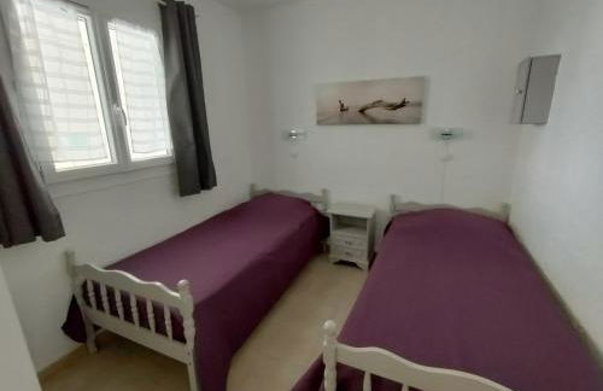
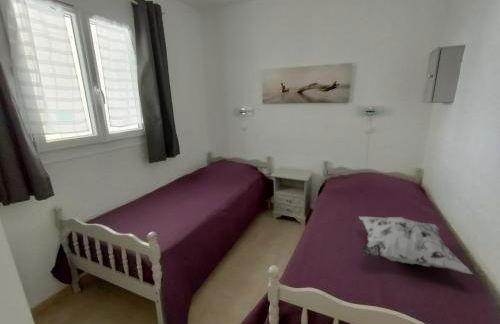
+ decorative pillow [357,215,474,275]
